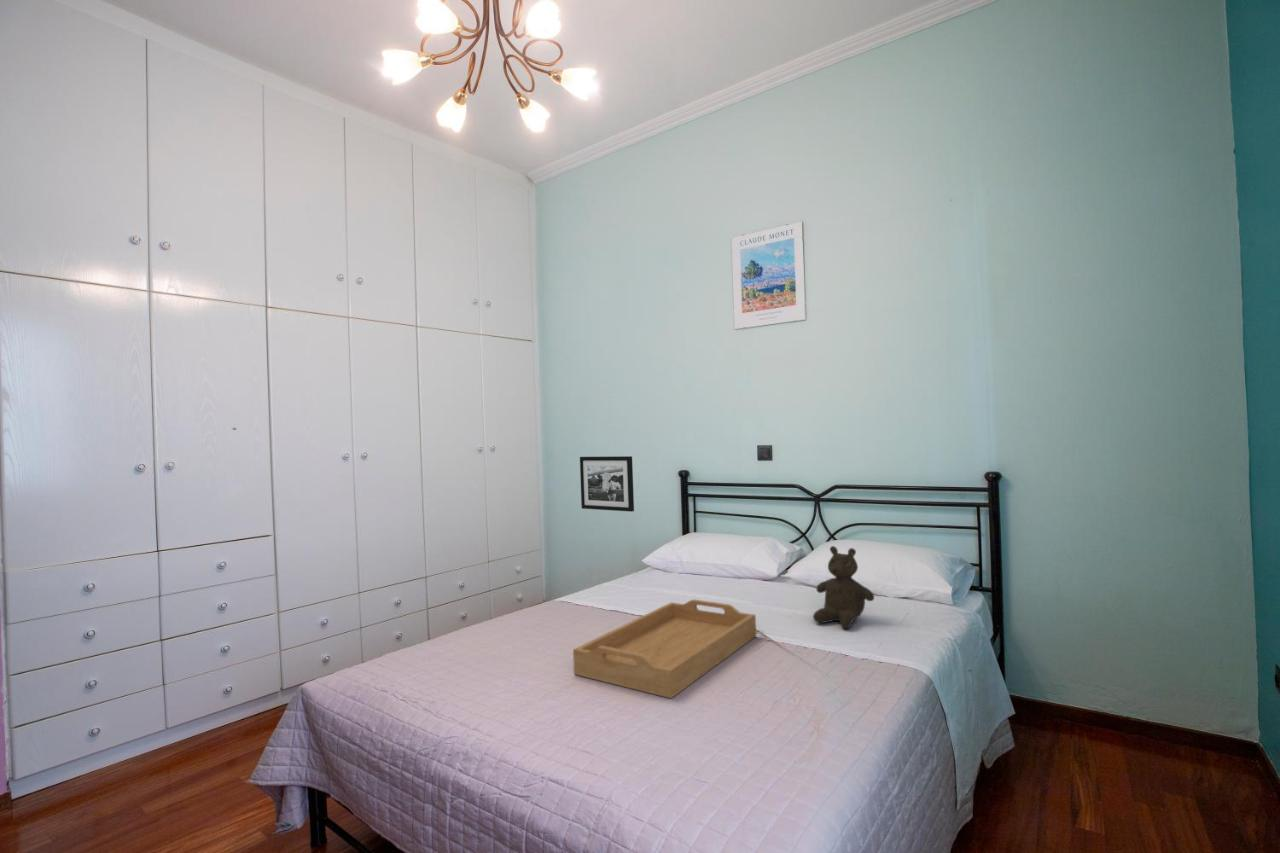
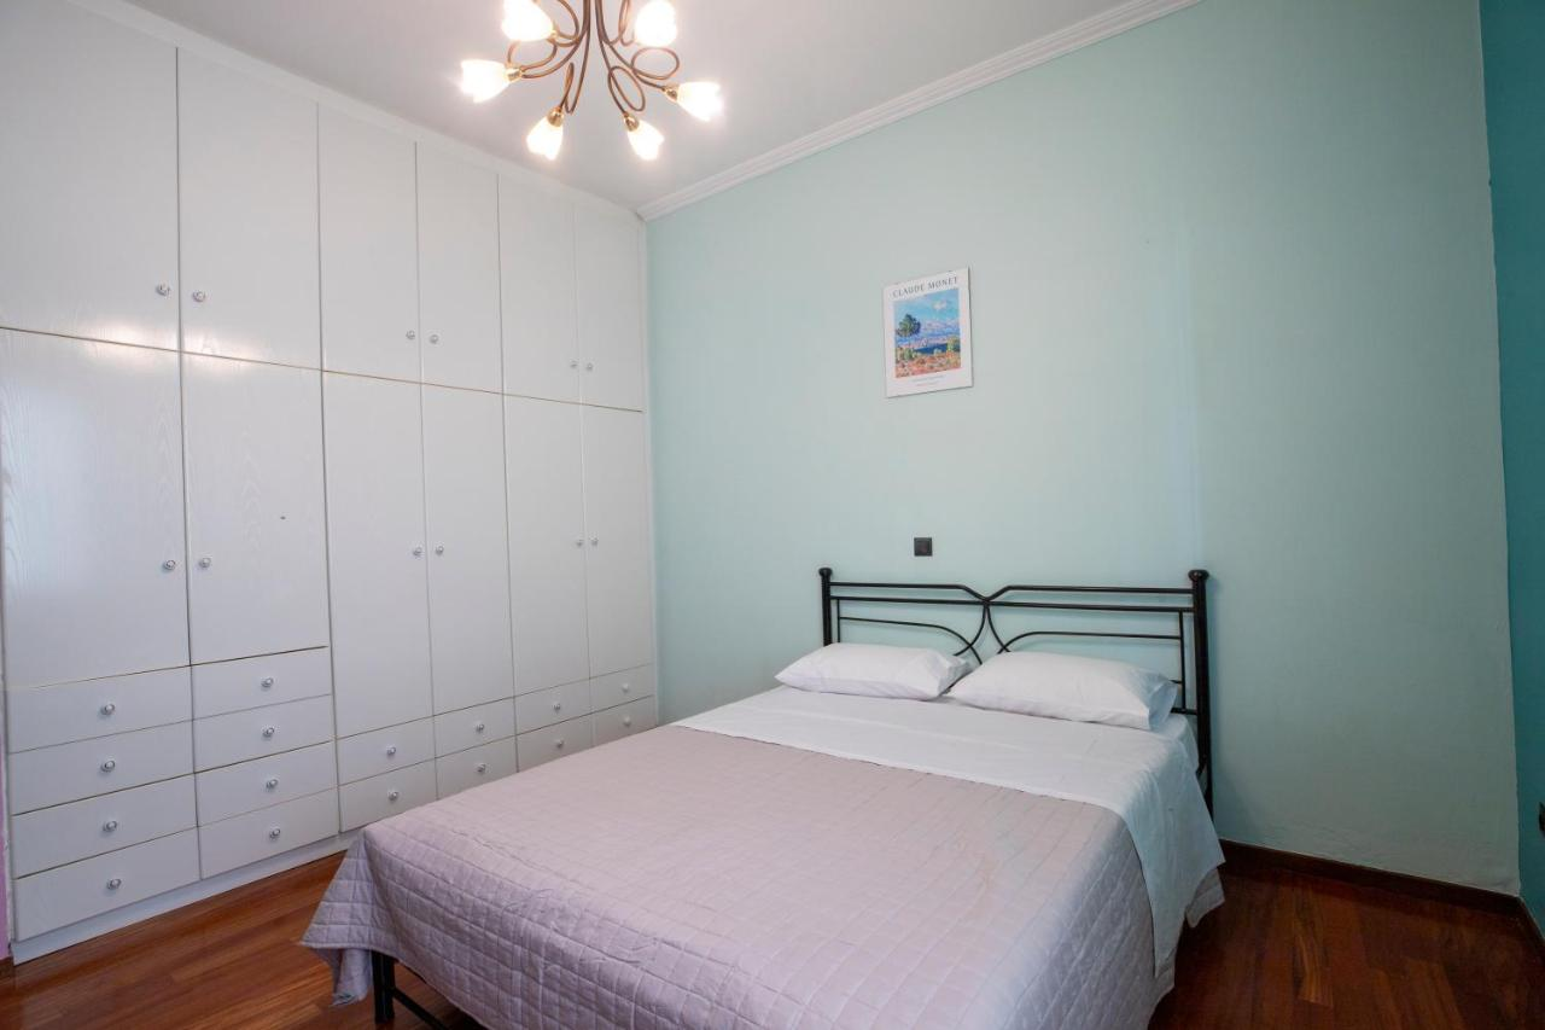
- picture frame [579,455,635,513]
- serving tray [572,599,757,699]
- teddy bear [812,545,875,630]
